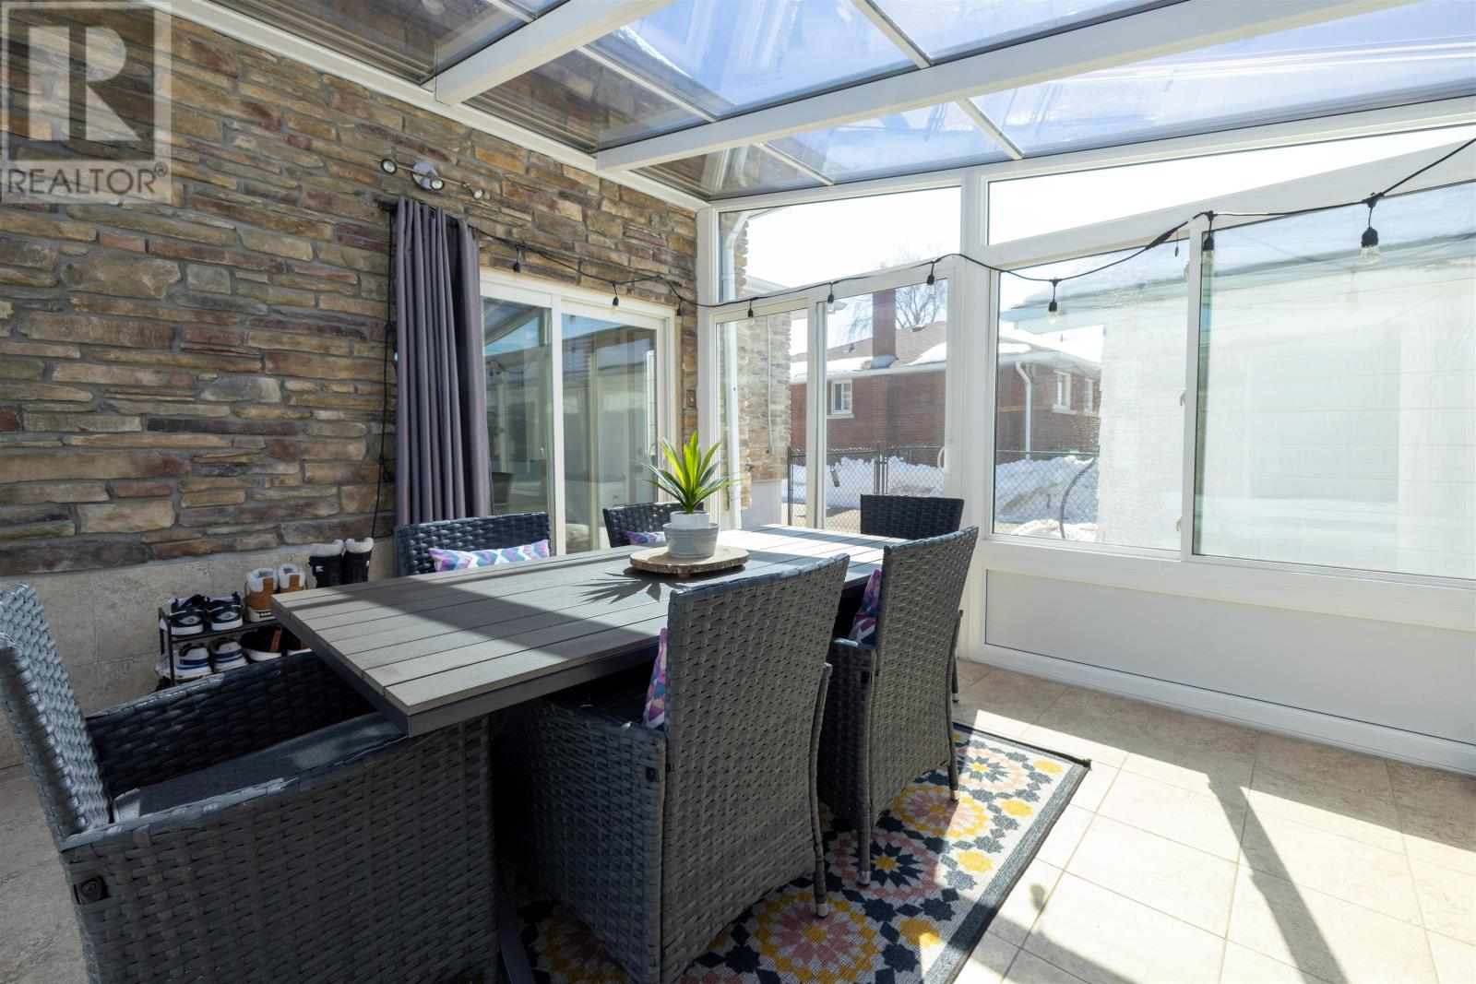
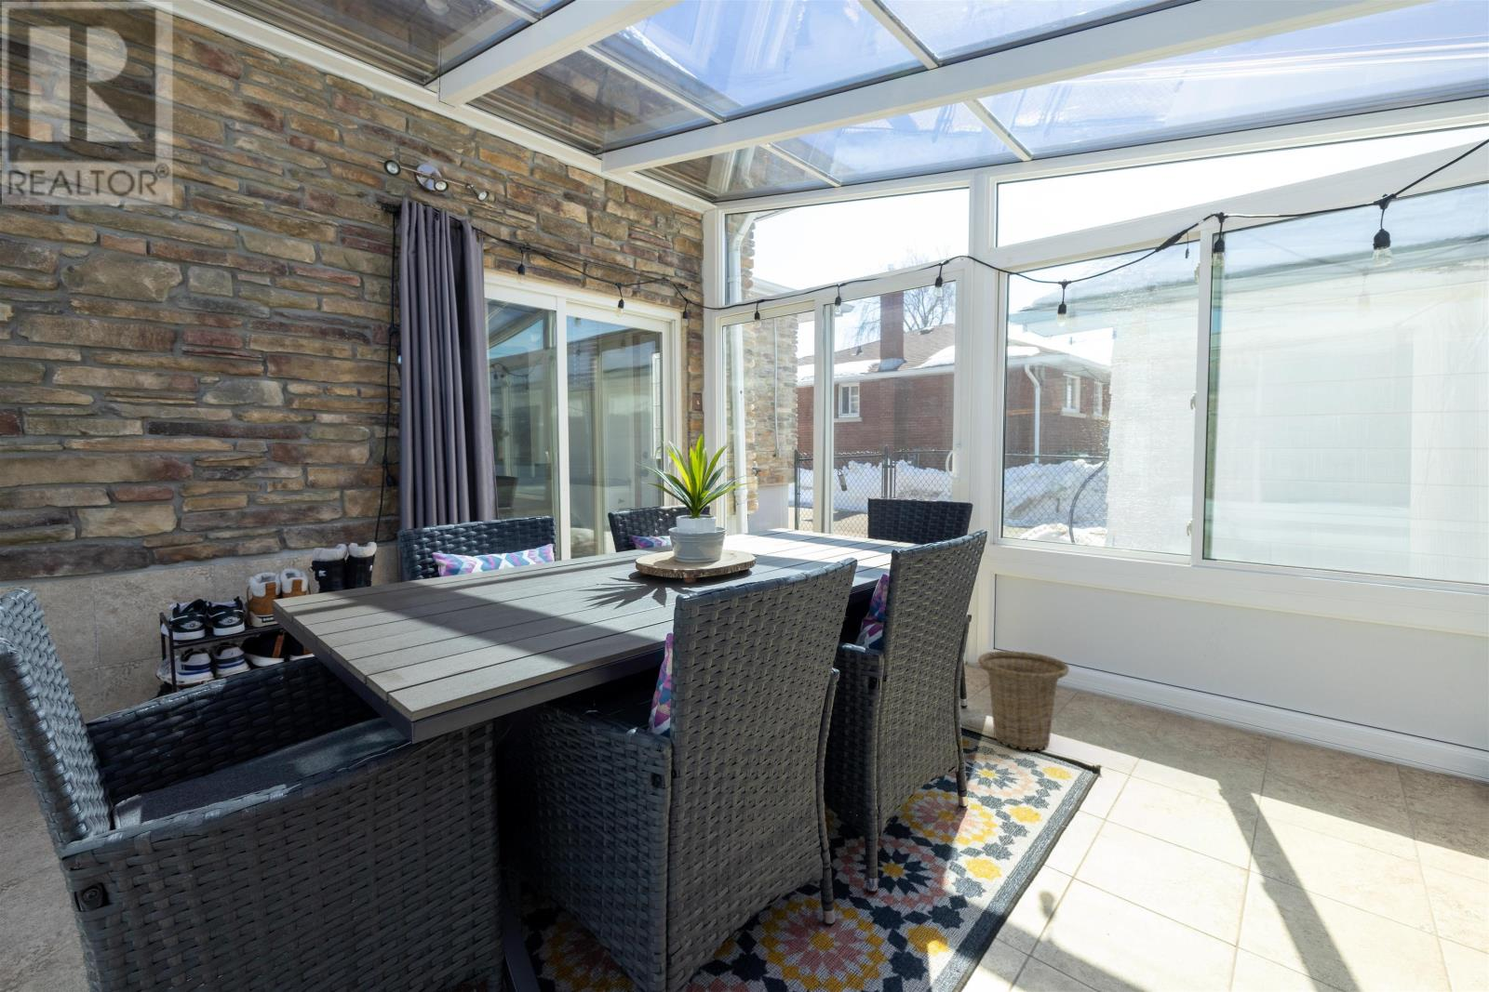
+ basket [977,650,1070,752]
